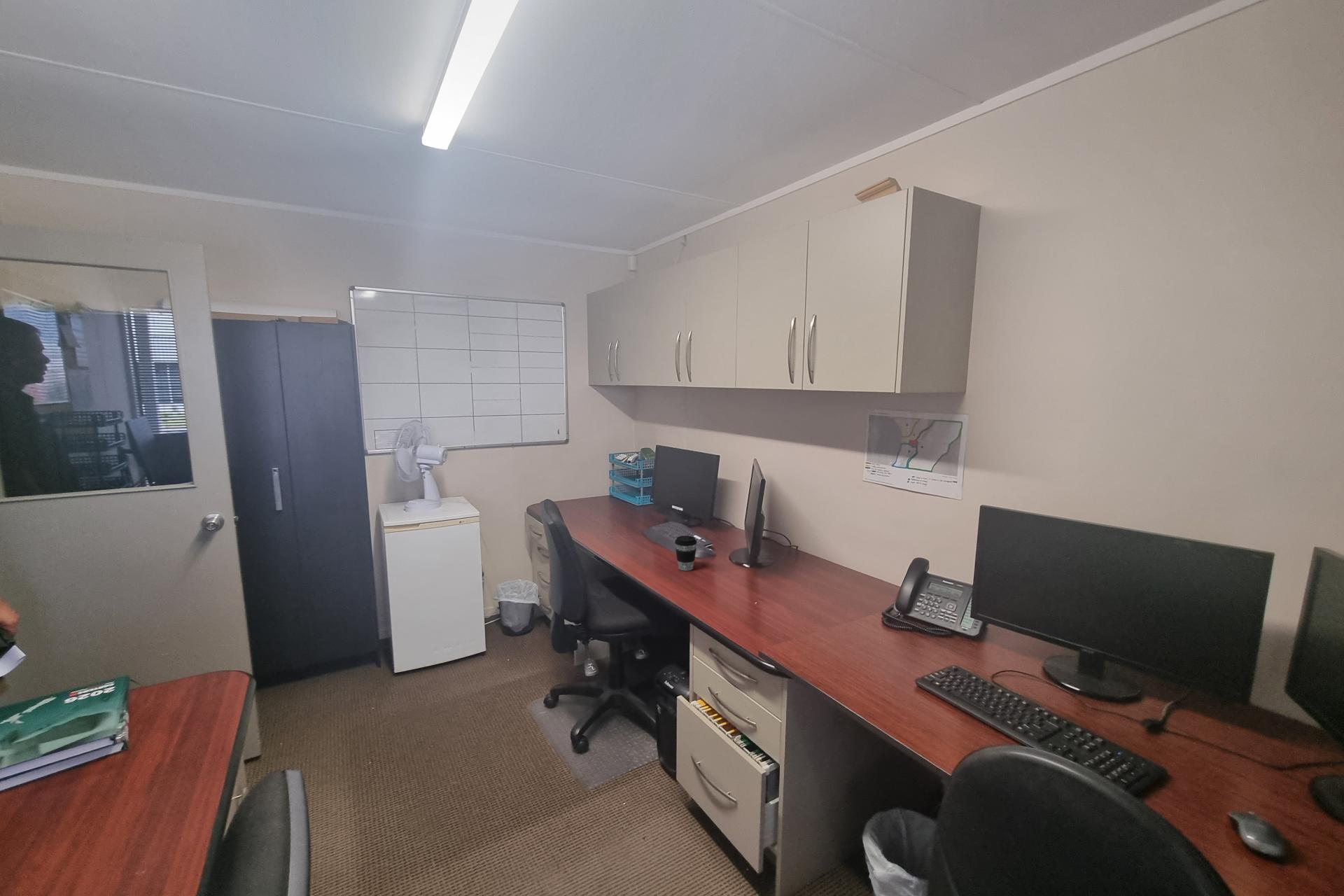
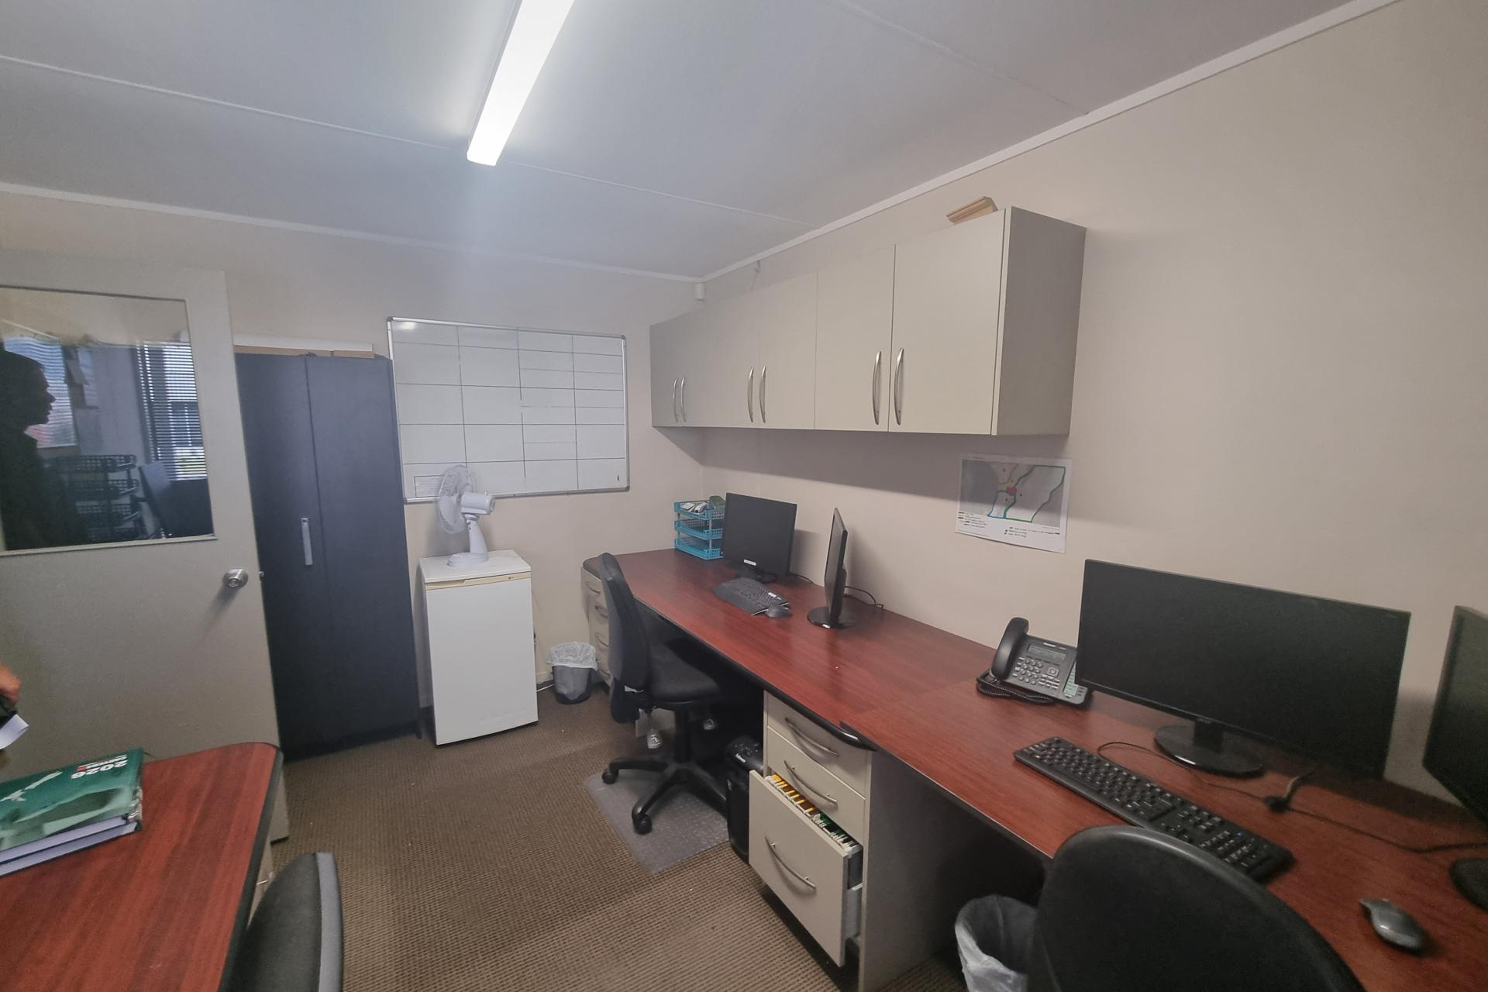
- coffee cup [674,535,697,571]
